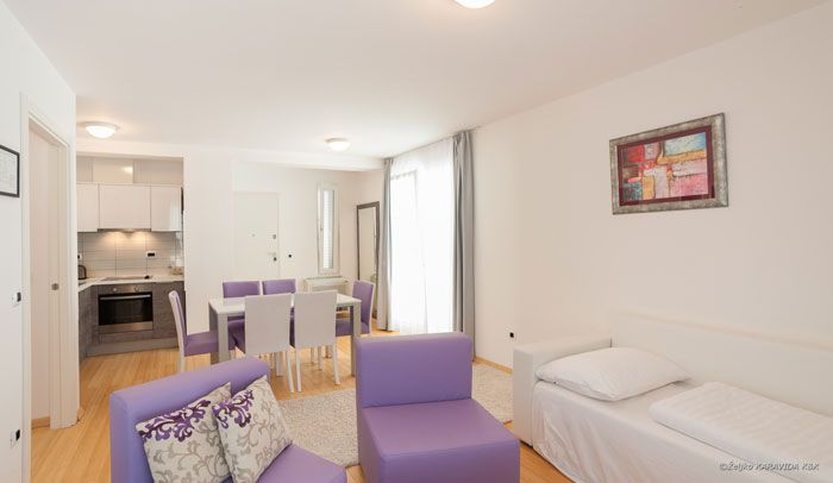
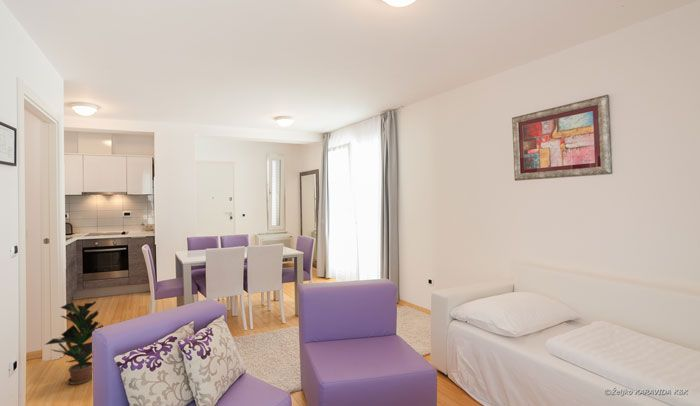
+ potted plant [44,300,104,386]
